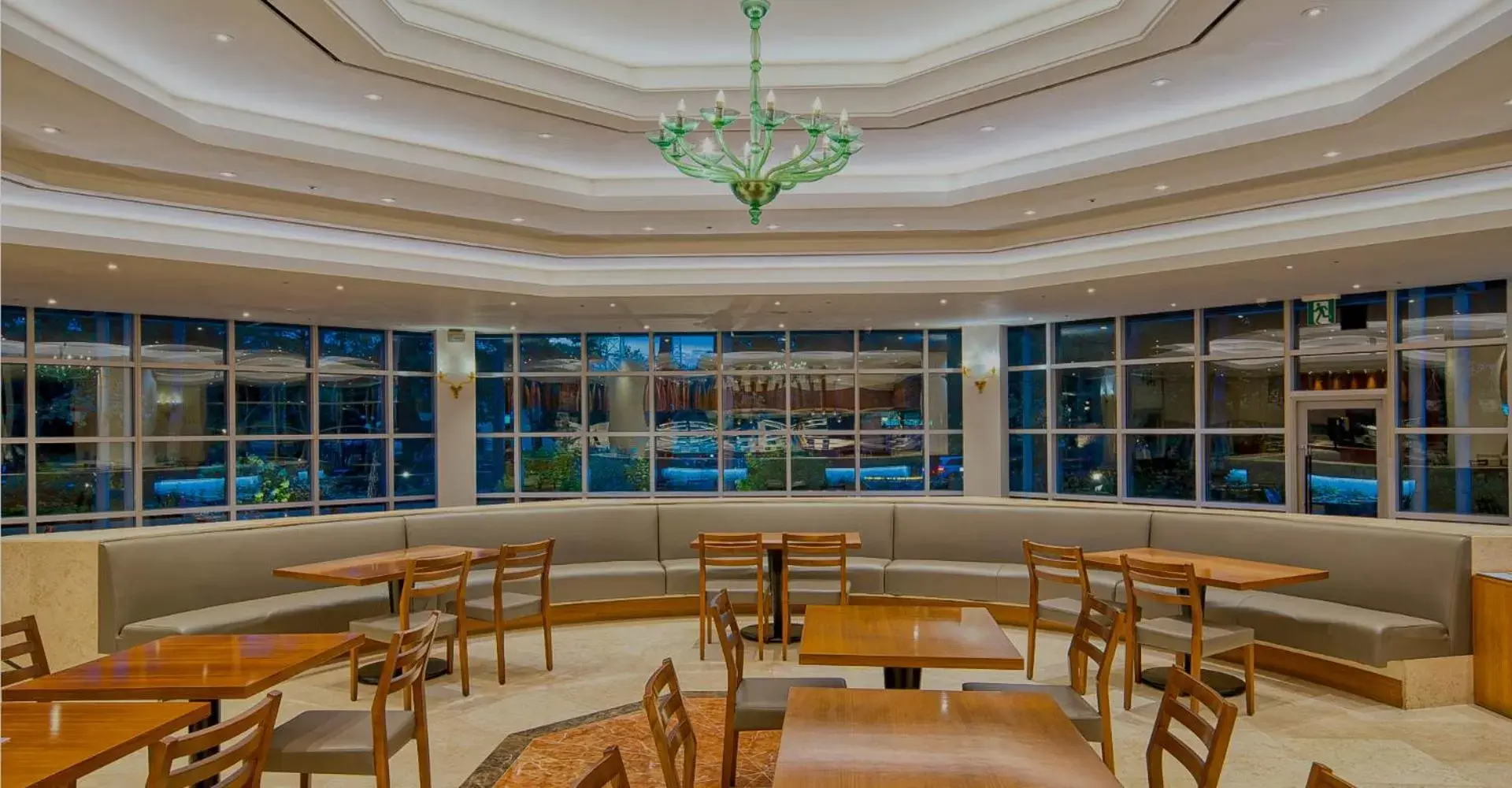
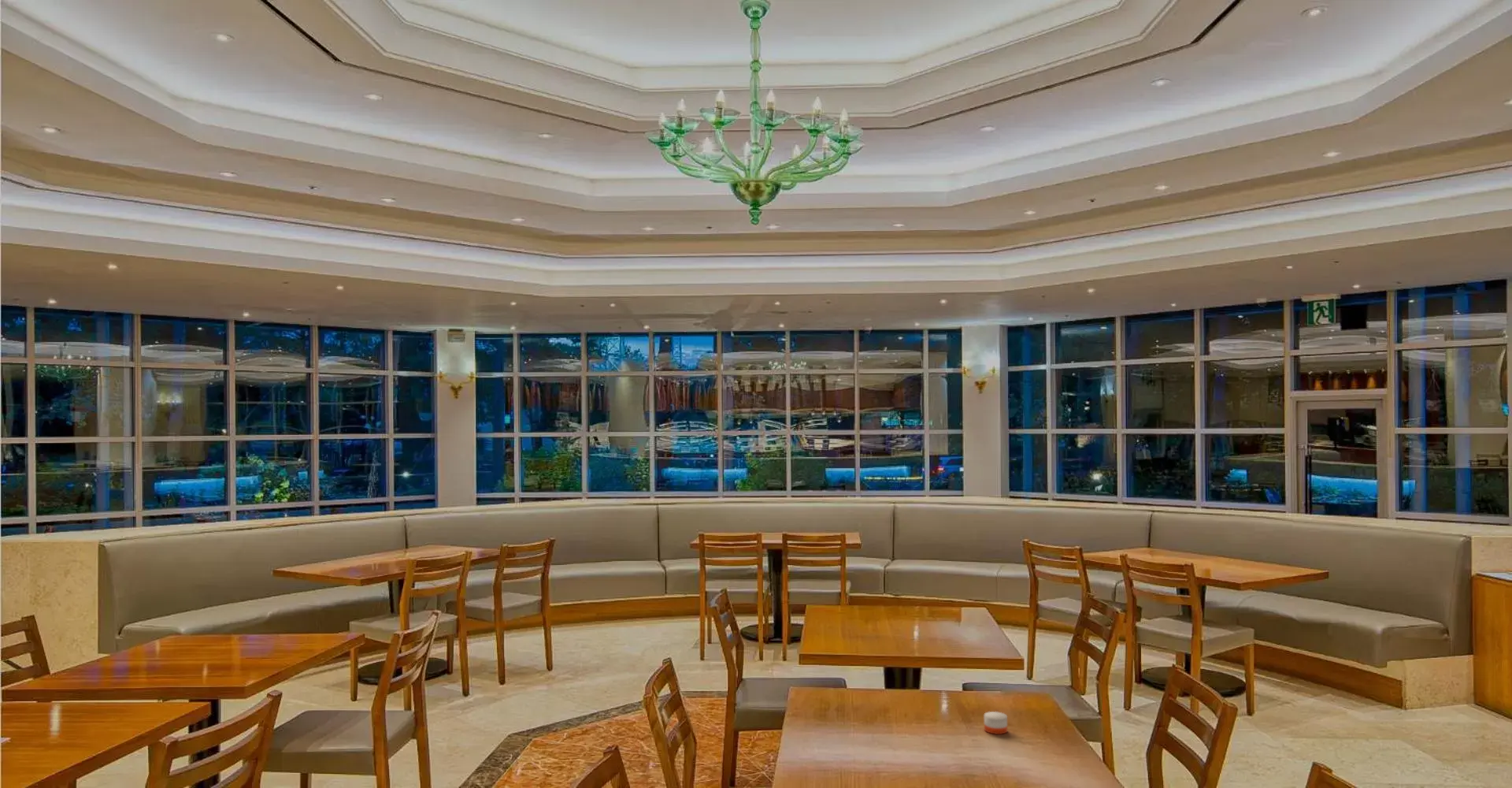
+ candle [984,701,1008,735]
